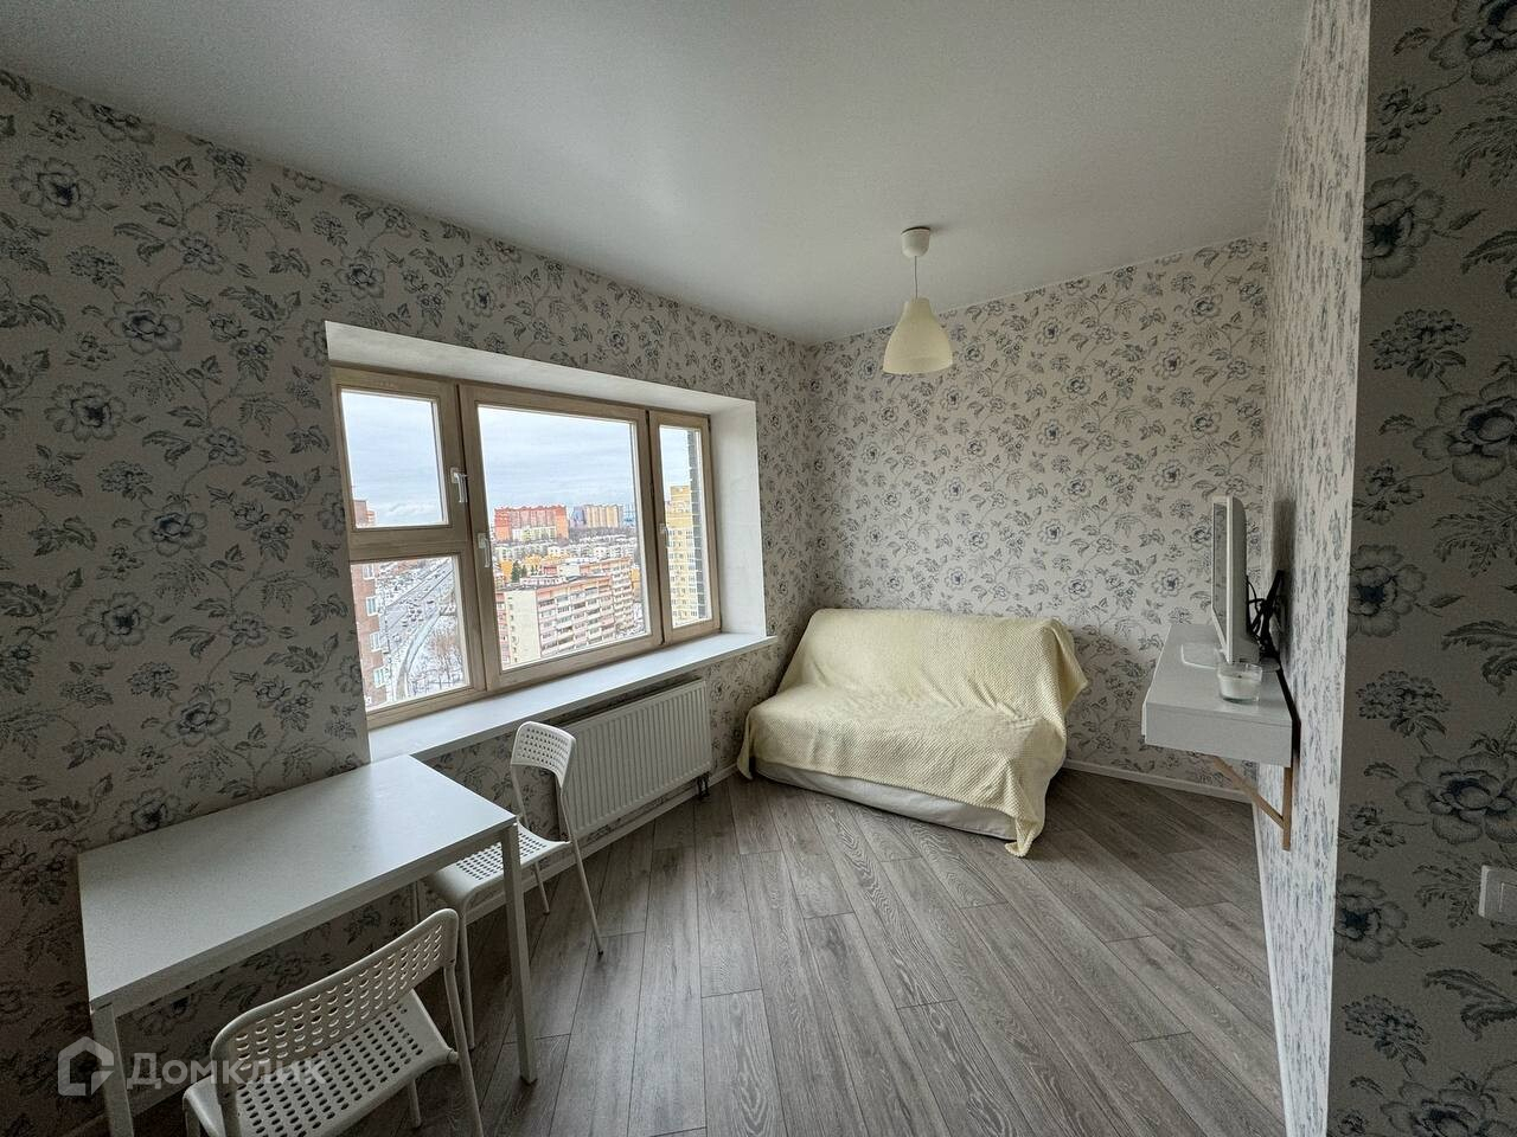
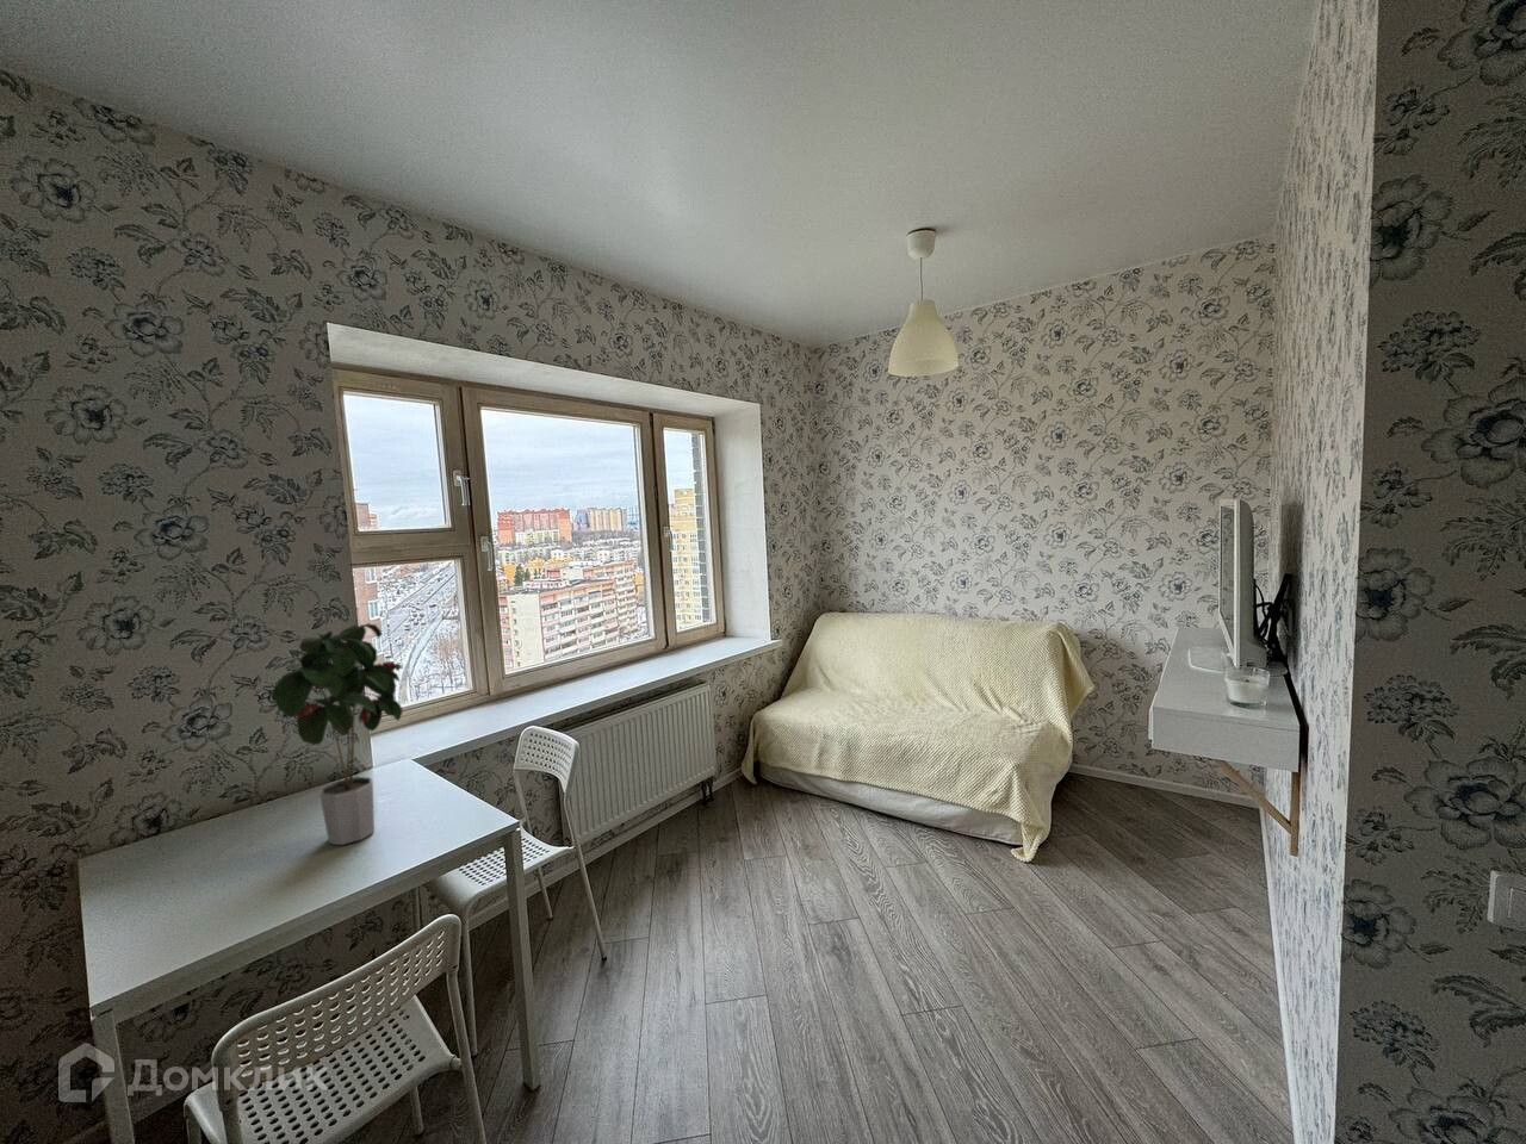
+ potted plant [270,622,404,846]
